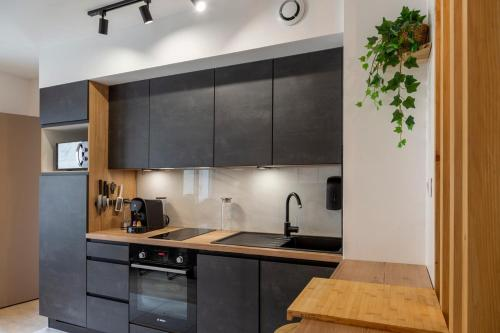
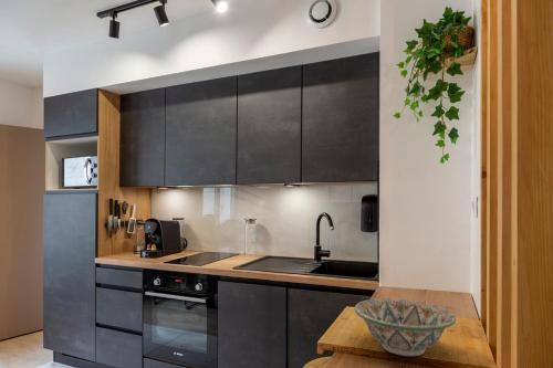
+ decorative bowl [354,297,457,357]
